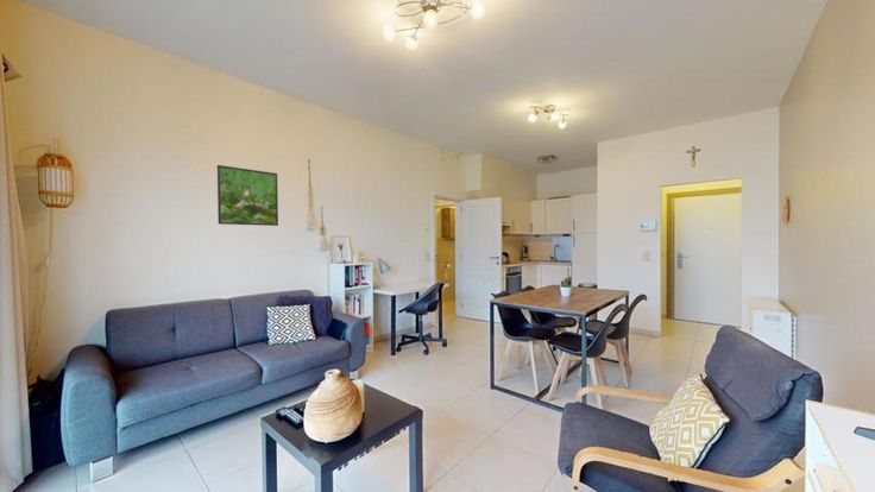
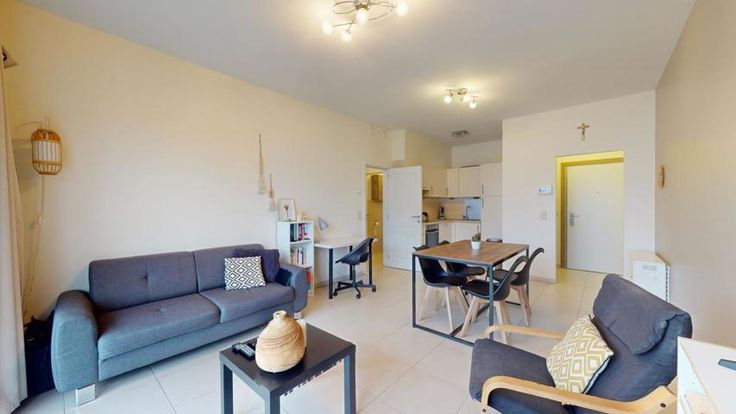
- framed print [216,164,279,227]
